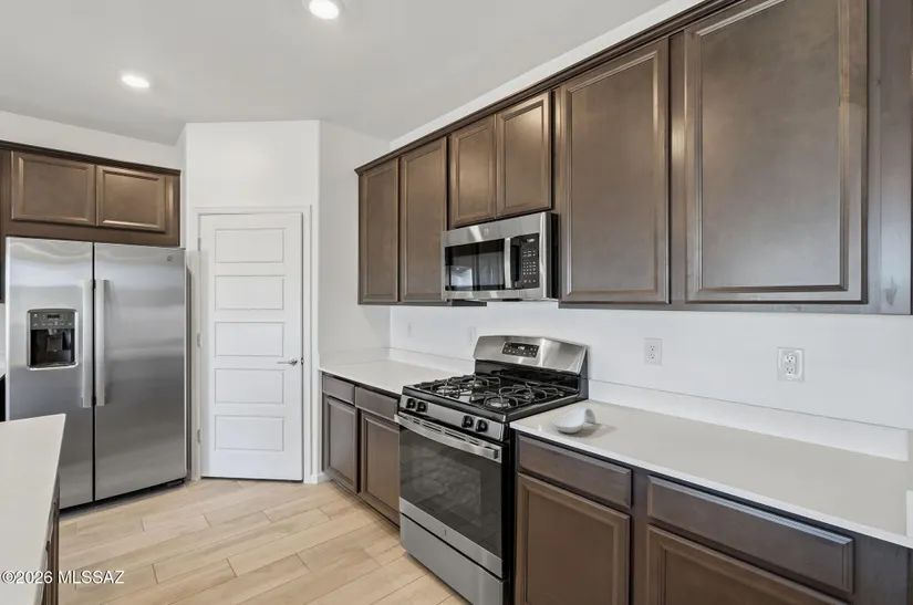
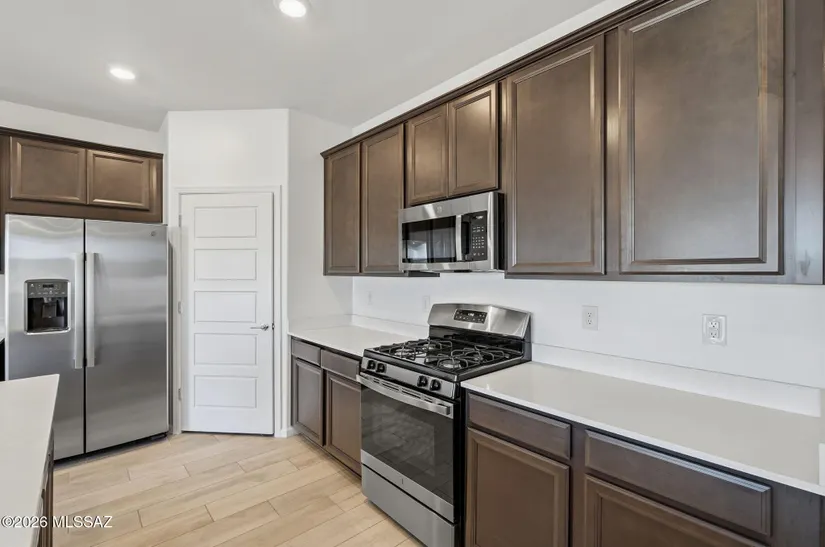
- spoon rest [551,406,596,435]
